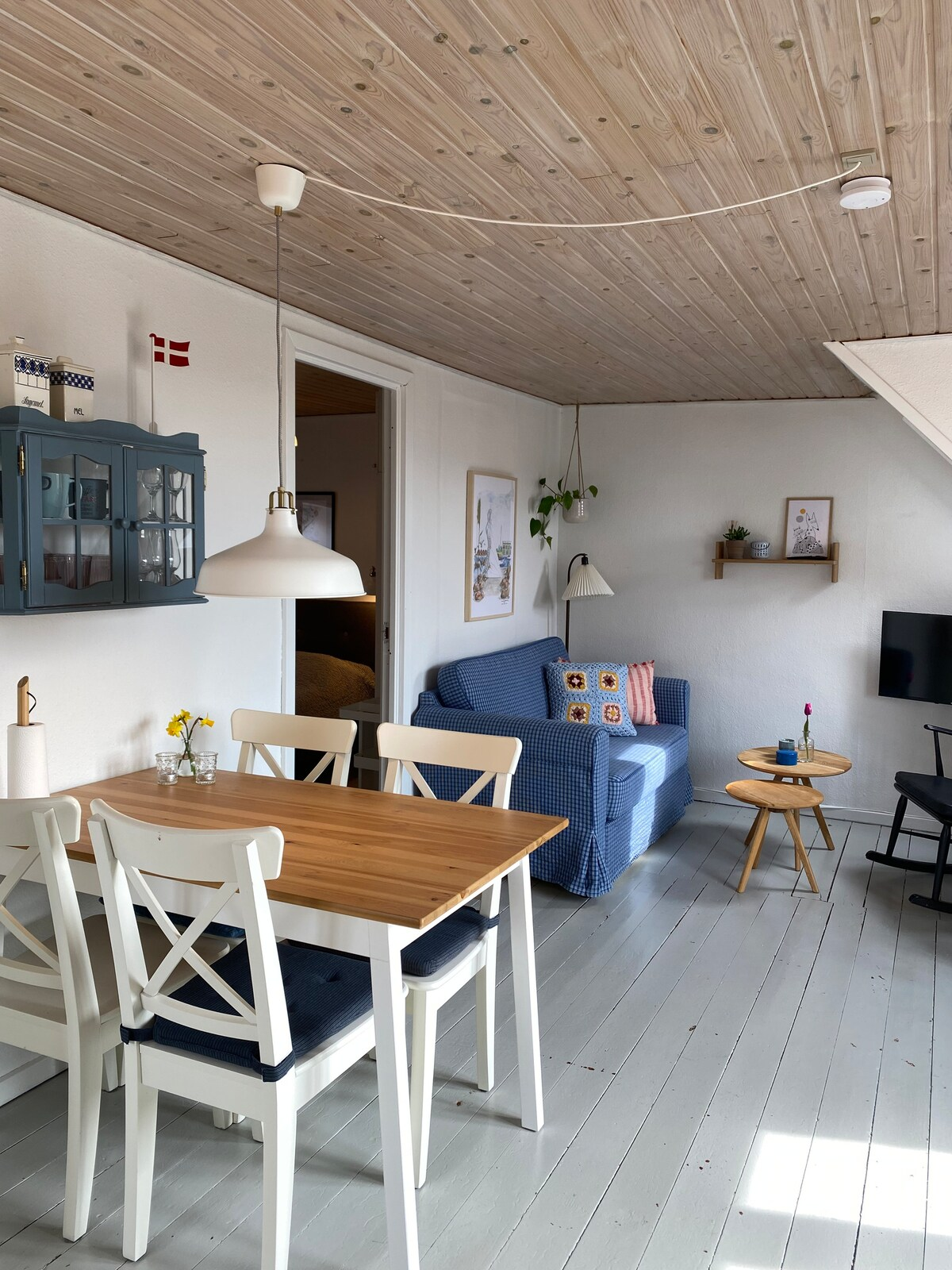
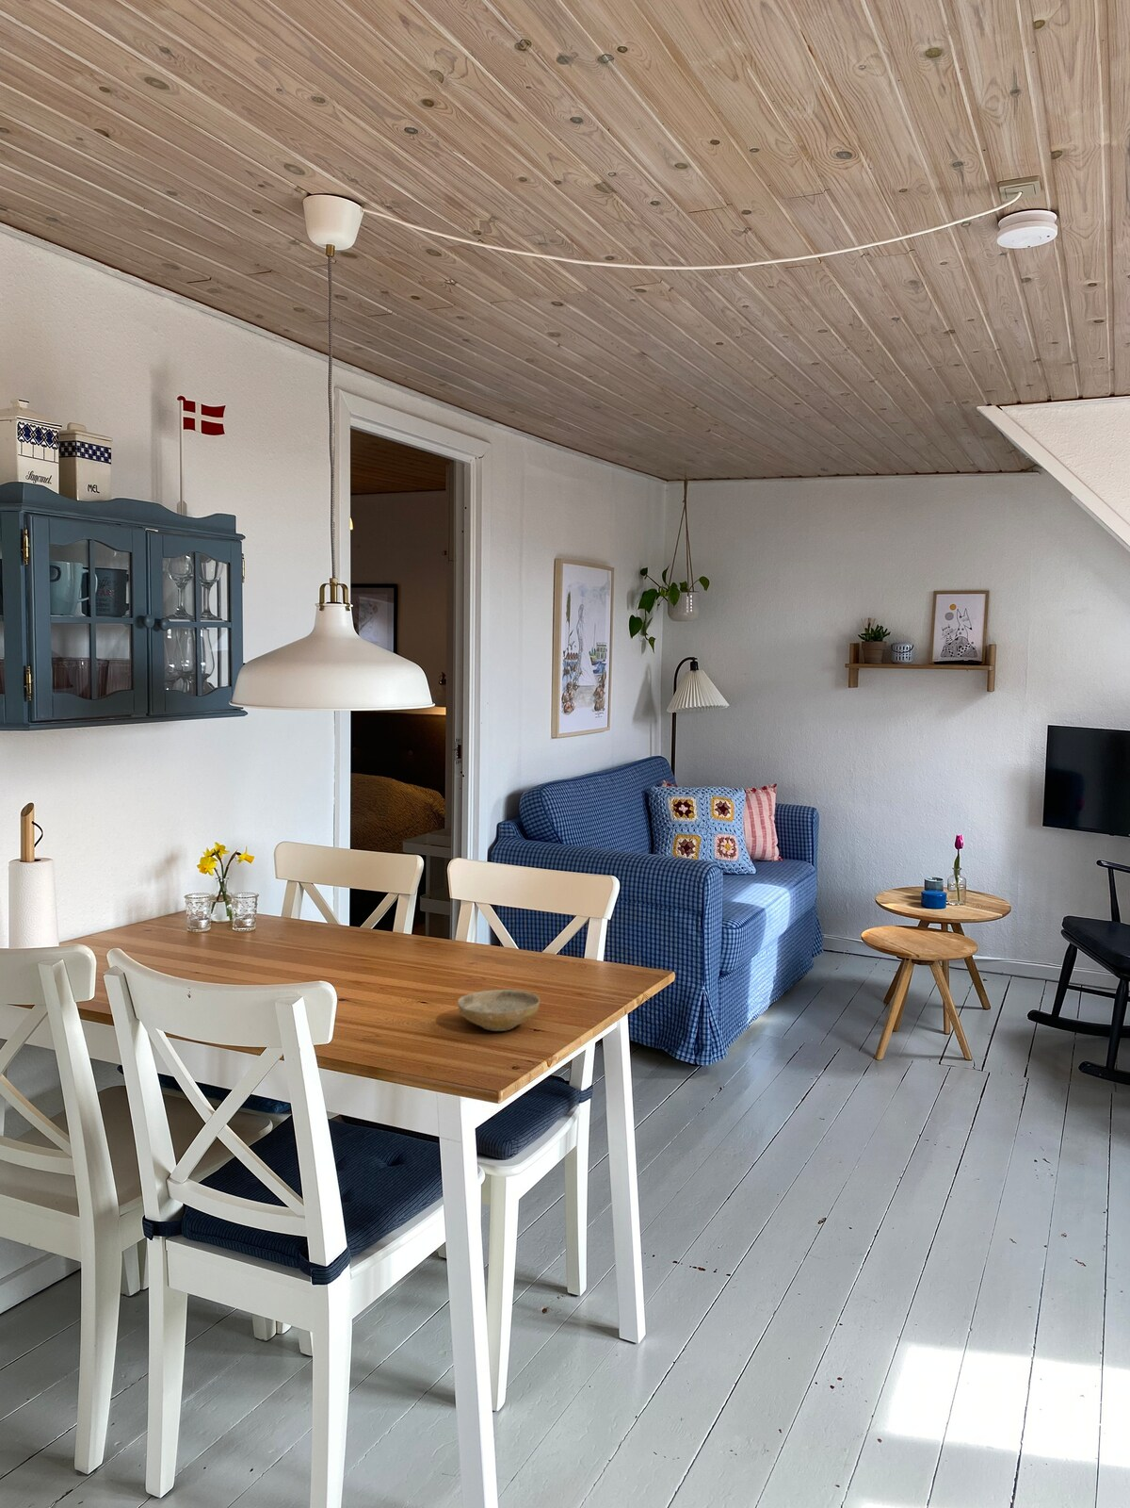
+ ceramic bowl [457,989,540,1032]
